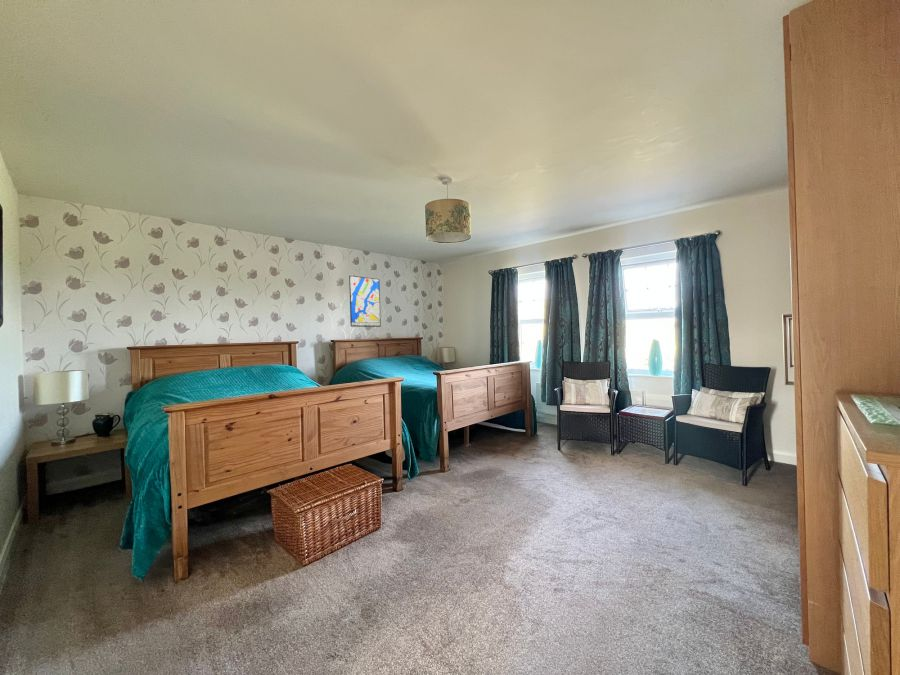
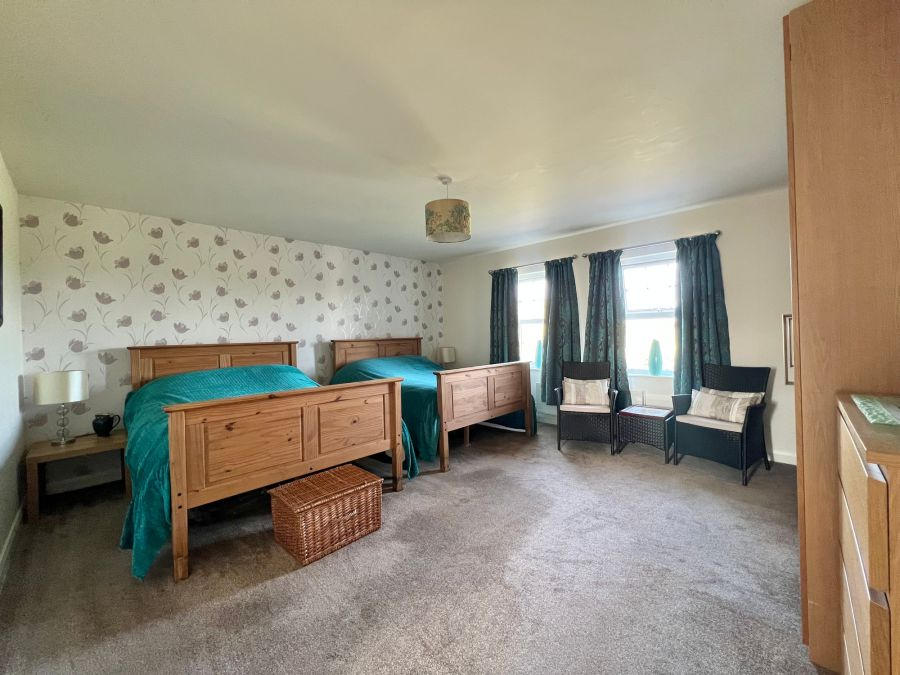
- wall art [348,275,382,328]
